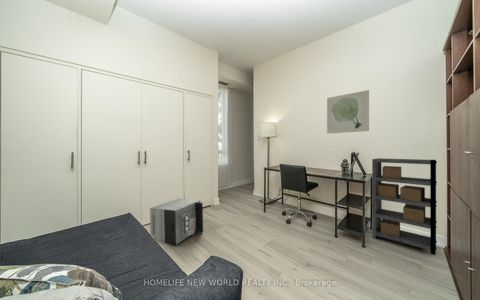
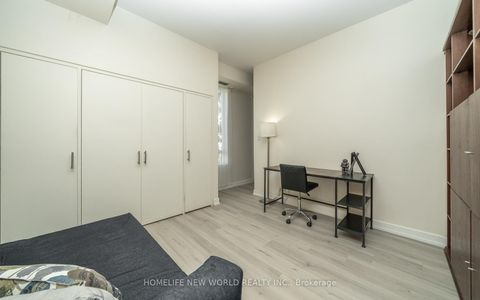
- safe [149,198,204,246]
- wall art [326,89,370,135]
- shelving unit [371,157,438,256]
